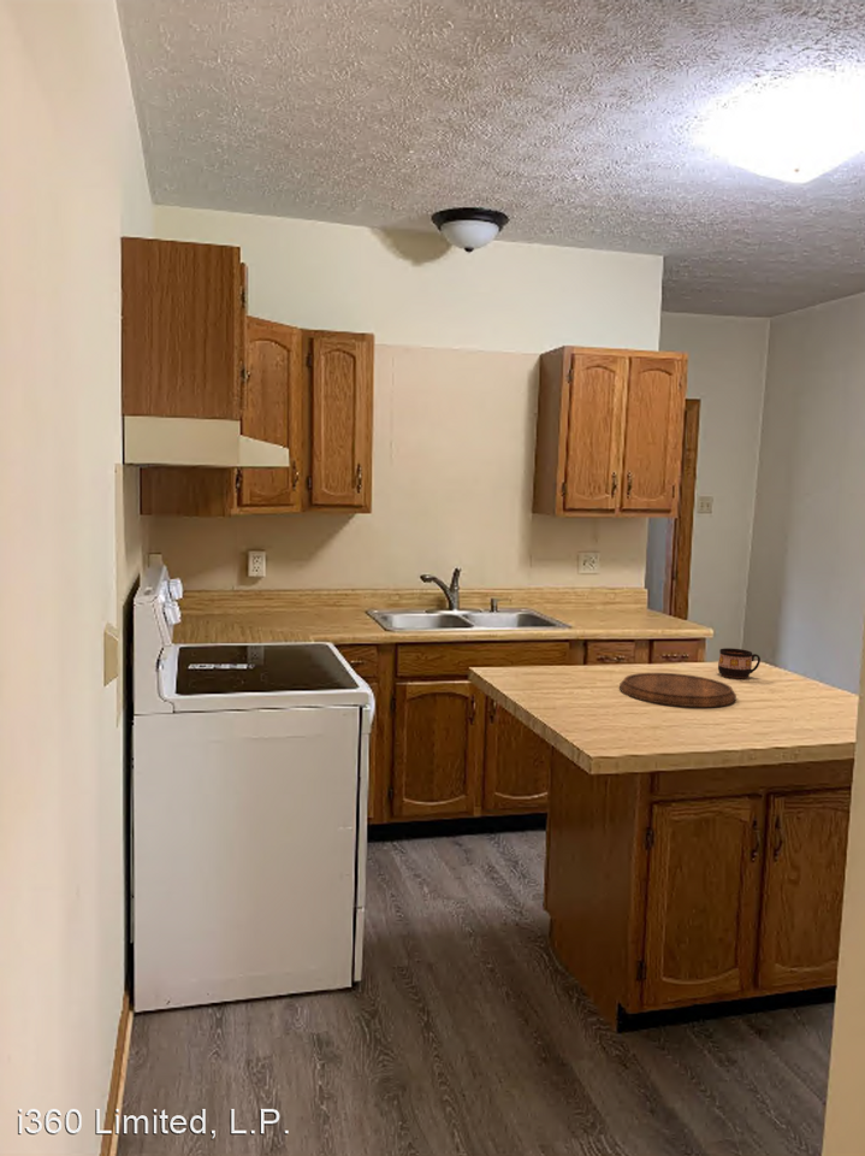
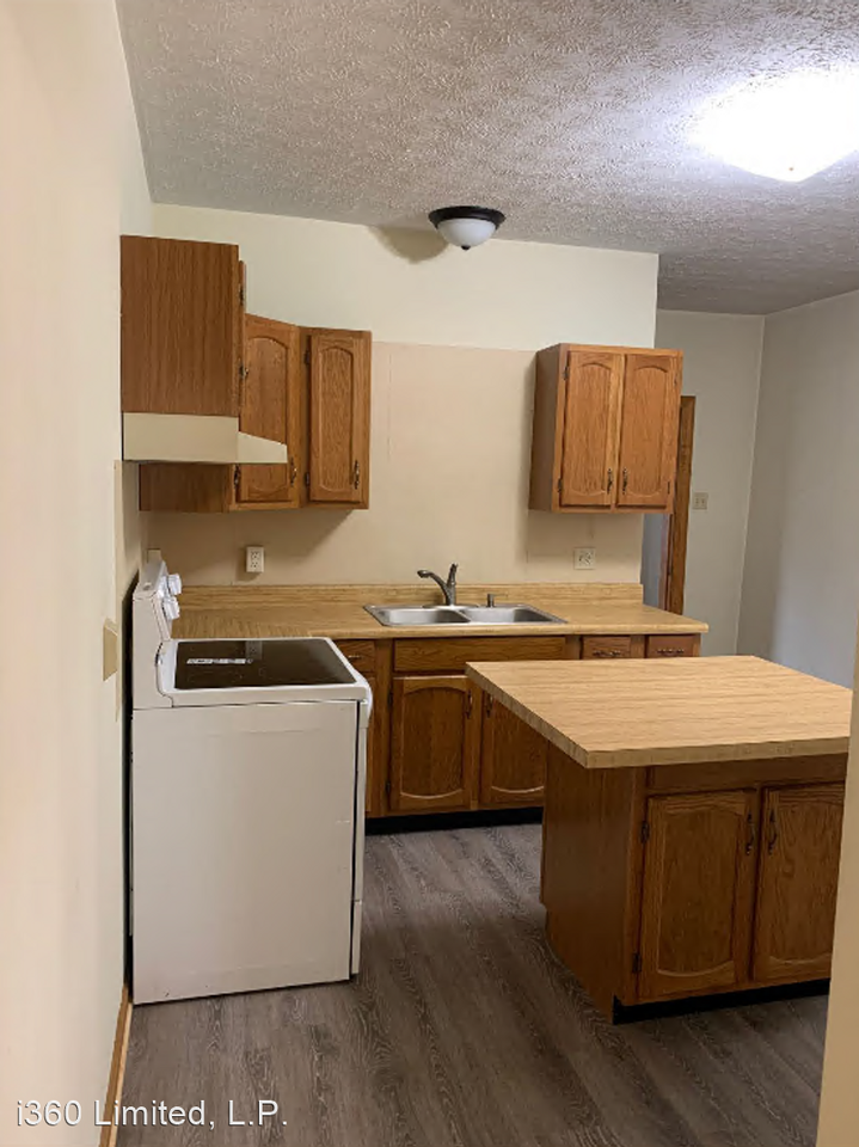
- cup [717,647,762,679]
- cutting board [618,672,737,708]
